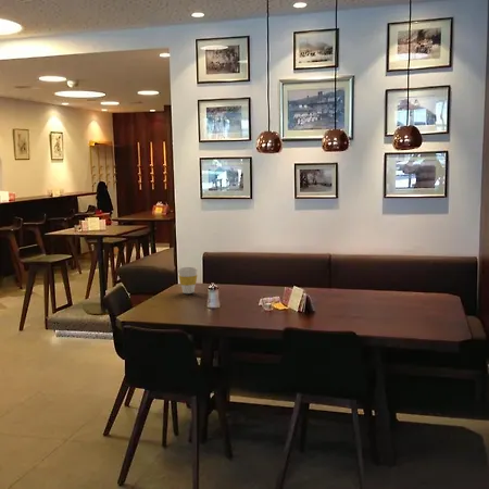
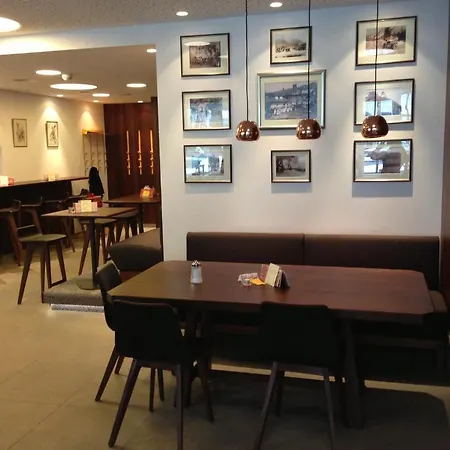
- cup [177,266,199,294]
